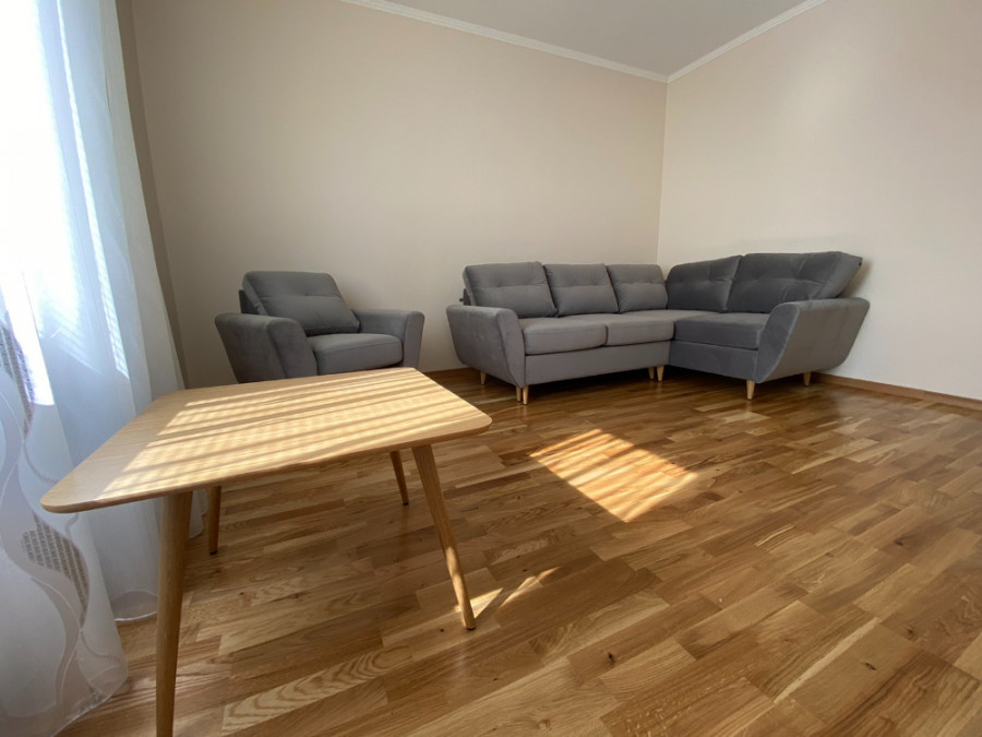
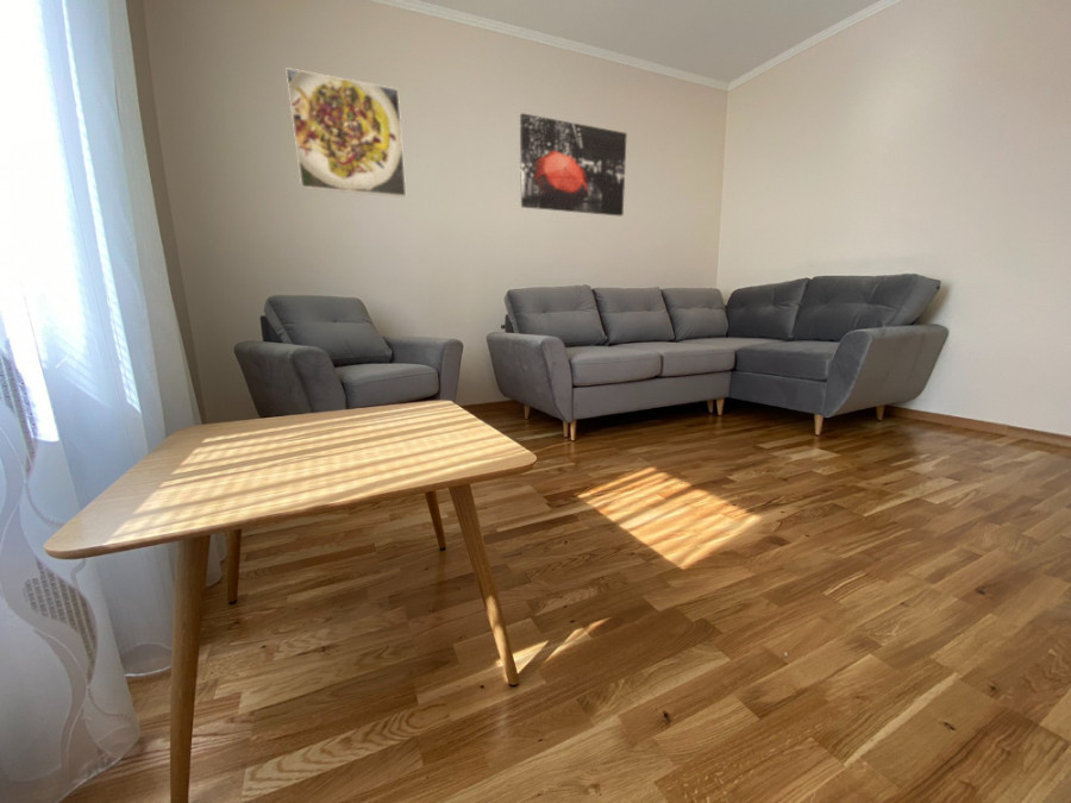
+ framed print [284,67,407,199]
+ wall art [519,112,628,217]
